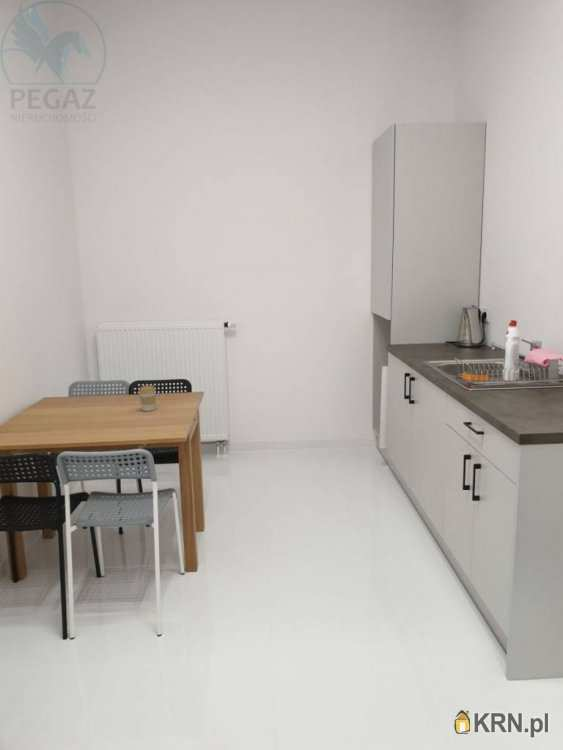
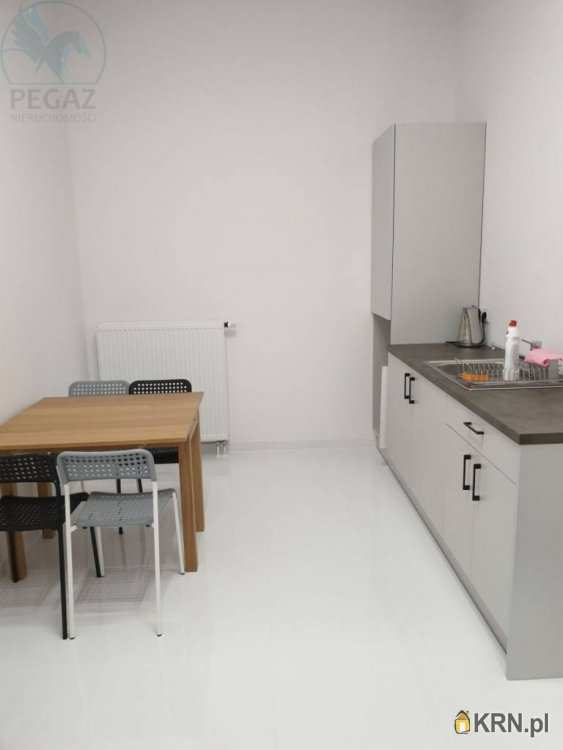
- coffee cup [138,384,157,412]
